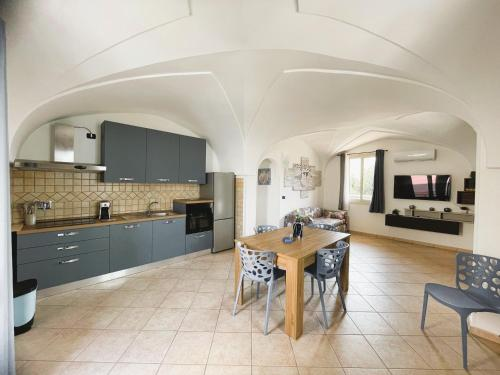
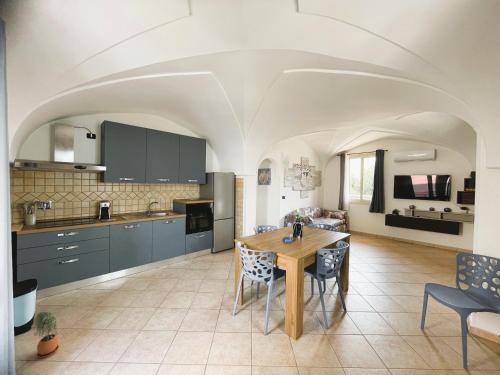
+ potted plant [33,311,60,358]
